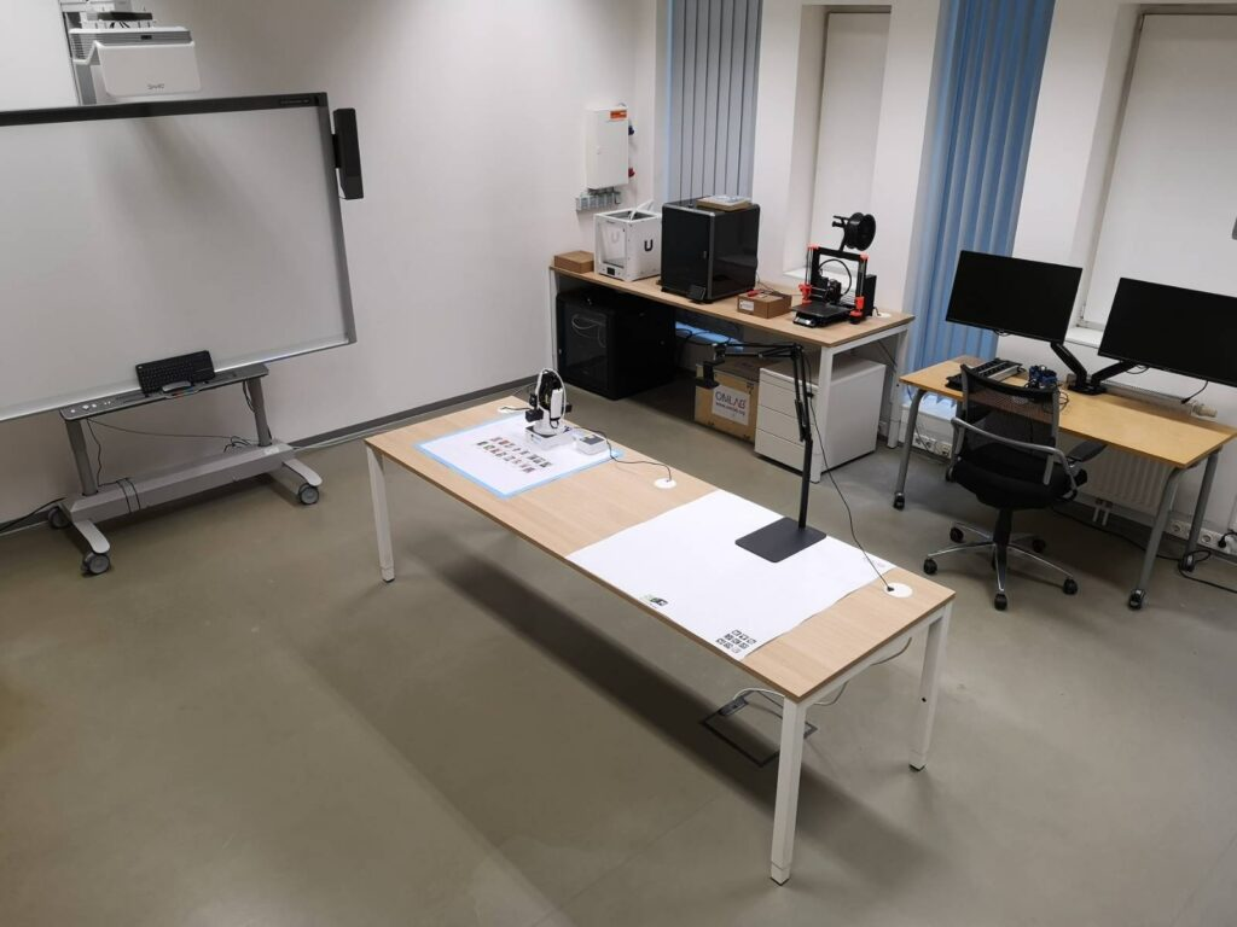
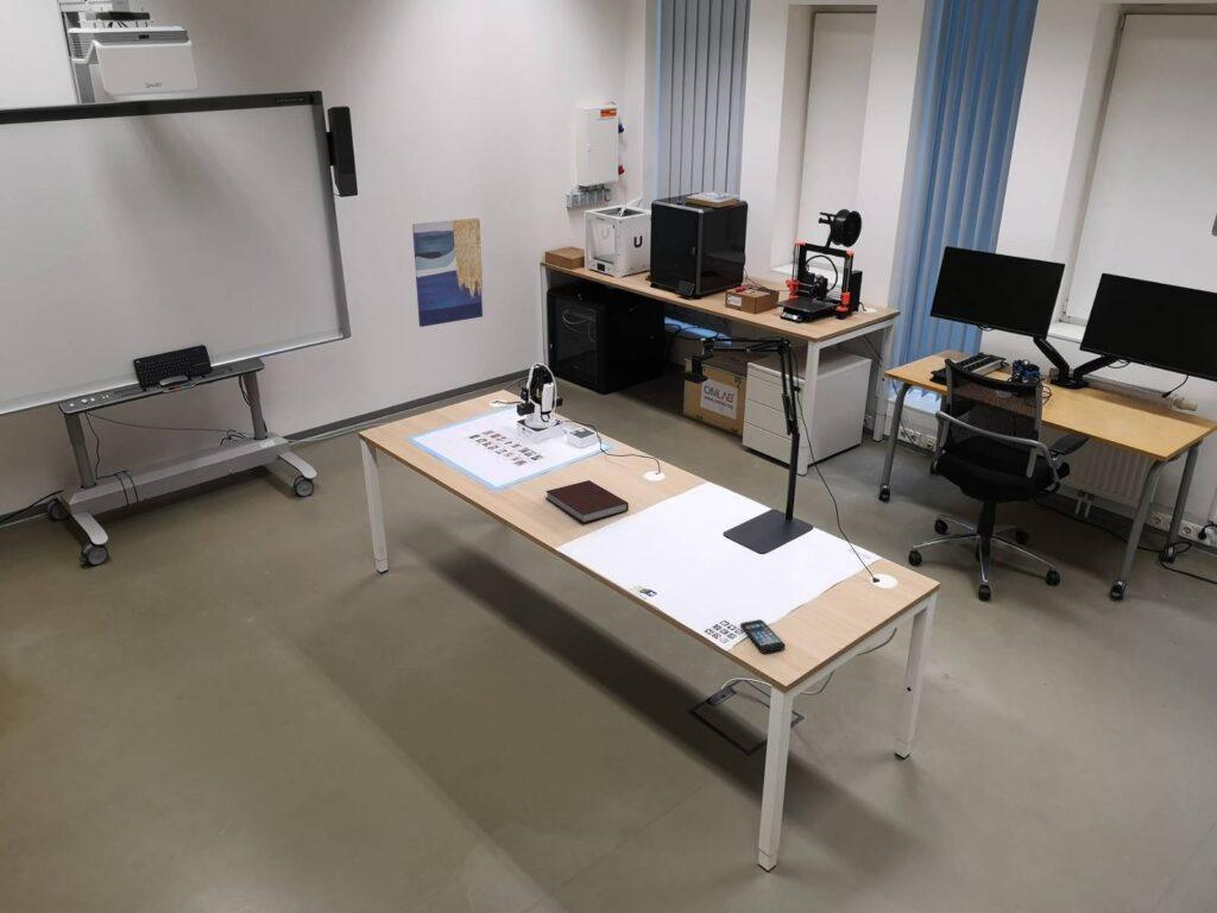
+ wall art [411,218,485,328]
+ notebook [544,479,630,524]
+ smartphone [739,618,787,654]
